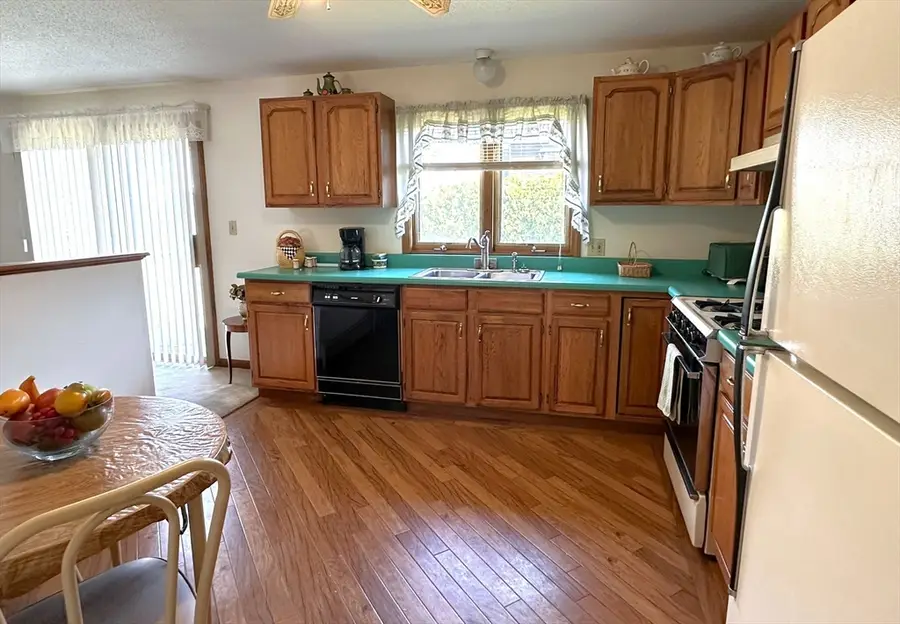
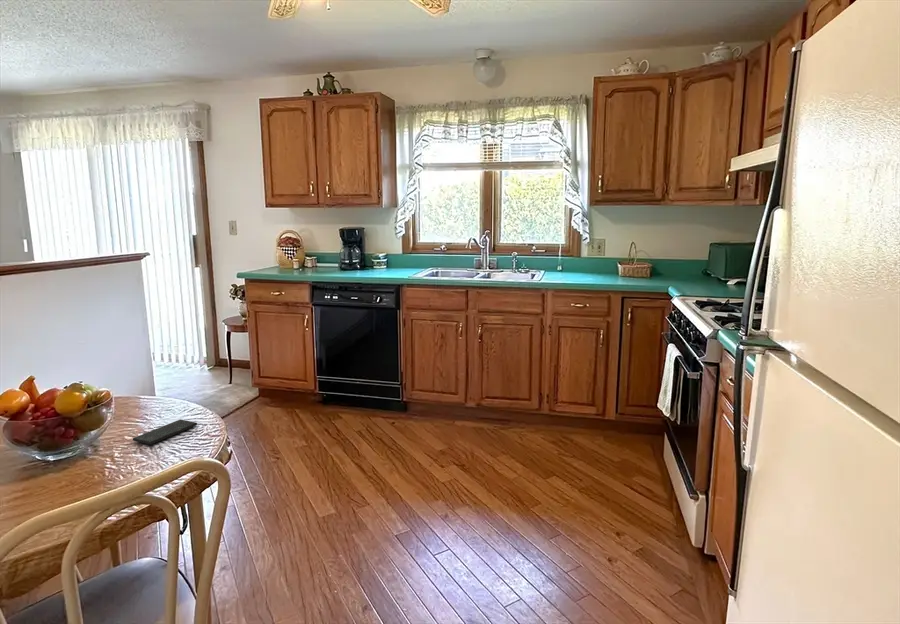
+ smartphone [132,419,198,446]
